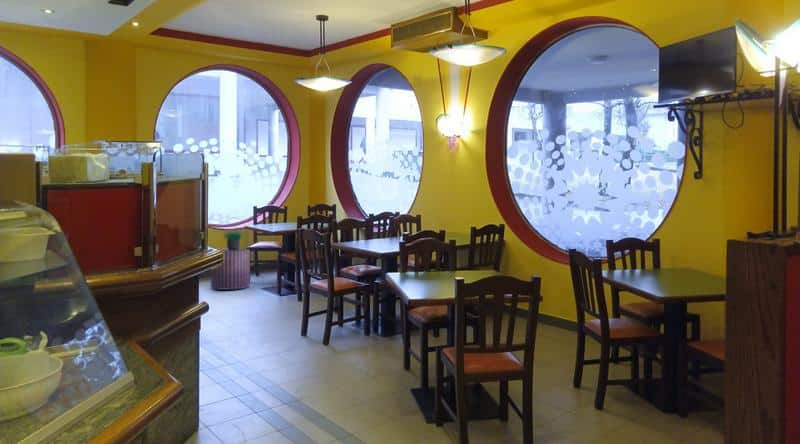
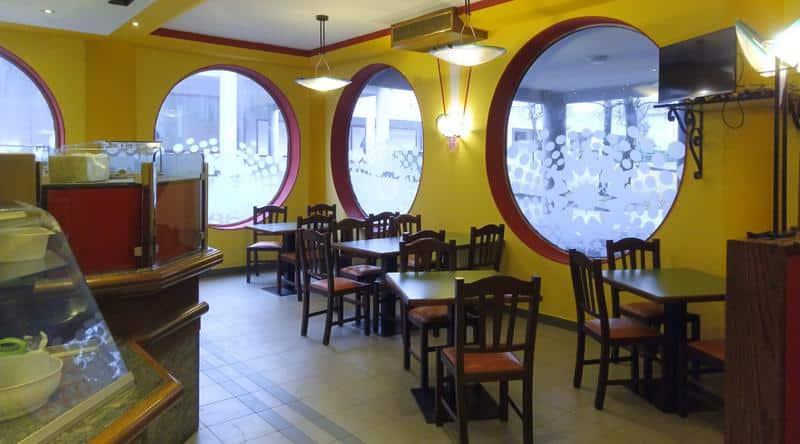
- potted plant [219,223,250,250]
- stool [210,248,251,291]
